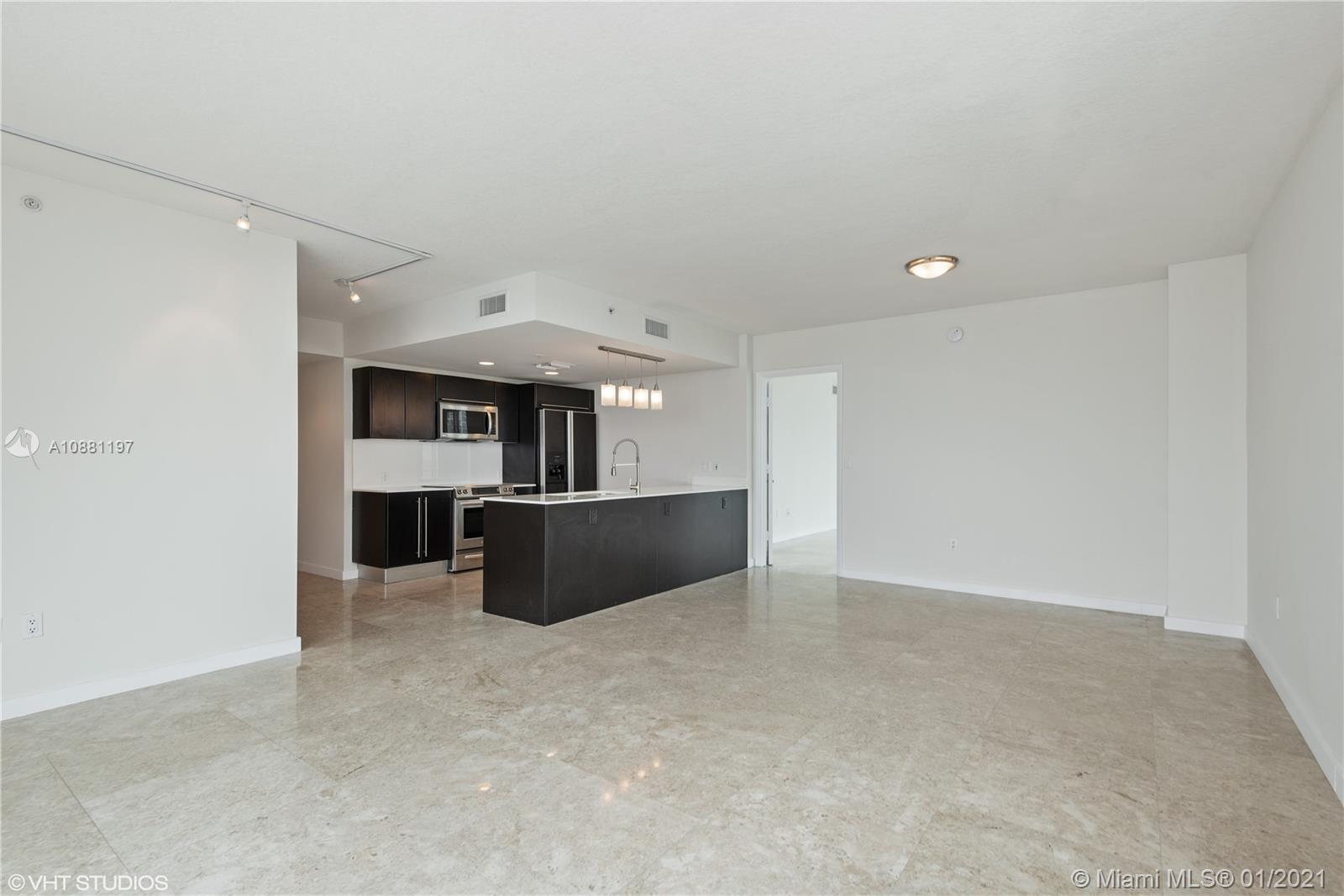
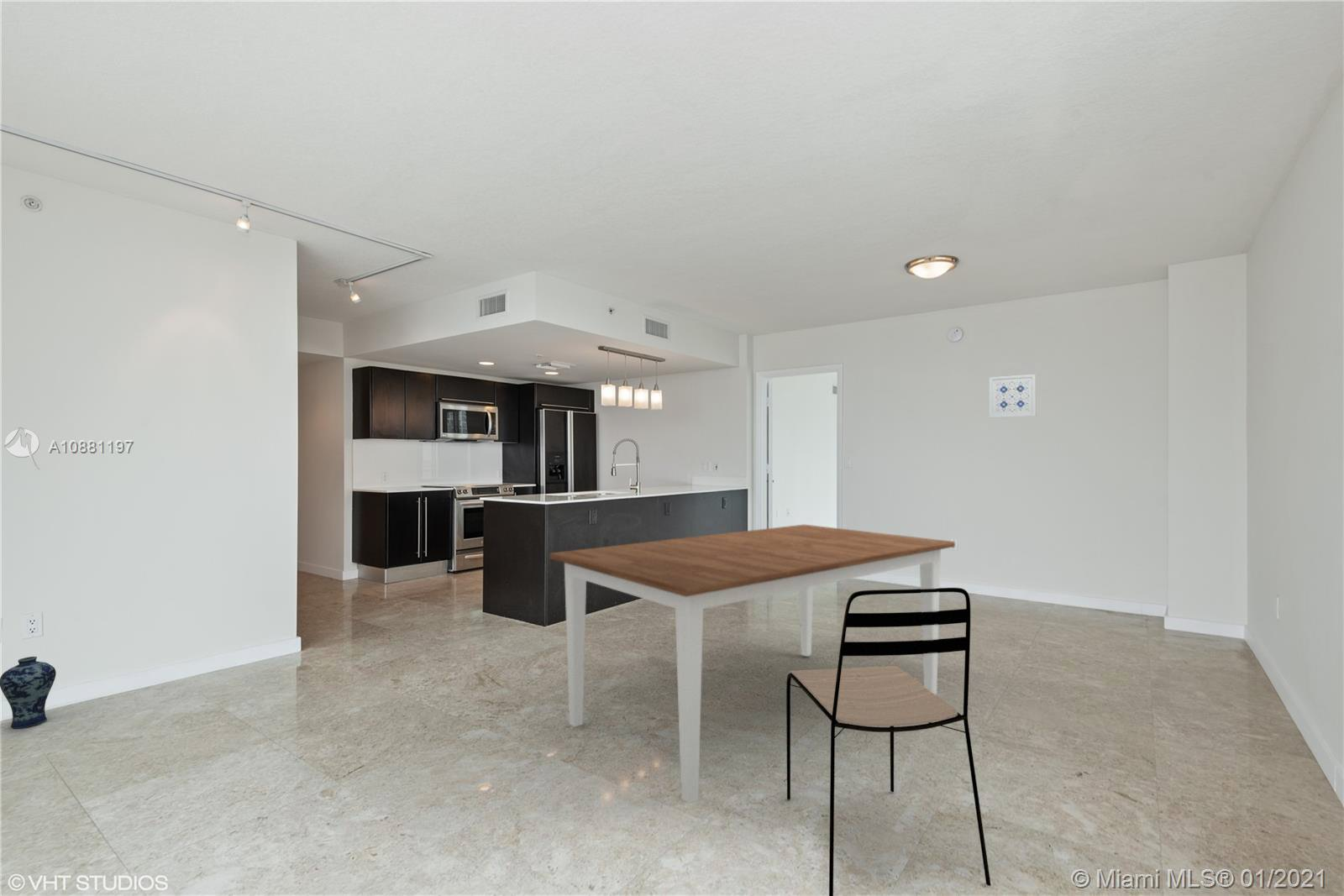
+ wall art [989,374,1037,418]
+ vase [0,656,56,730]
+ dining table [549,524,956,804]
+ dining chair [785,587,991,896]
